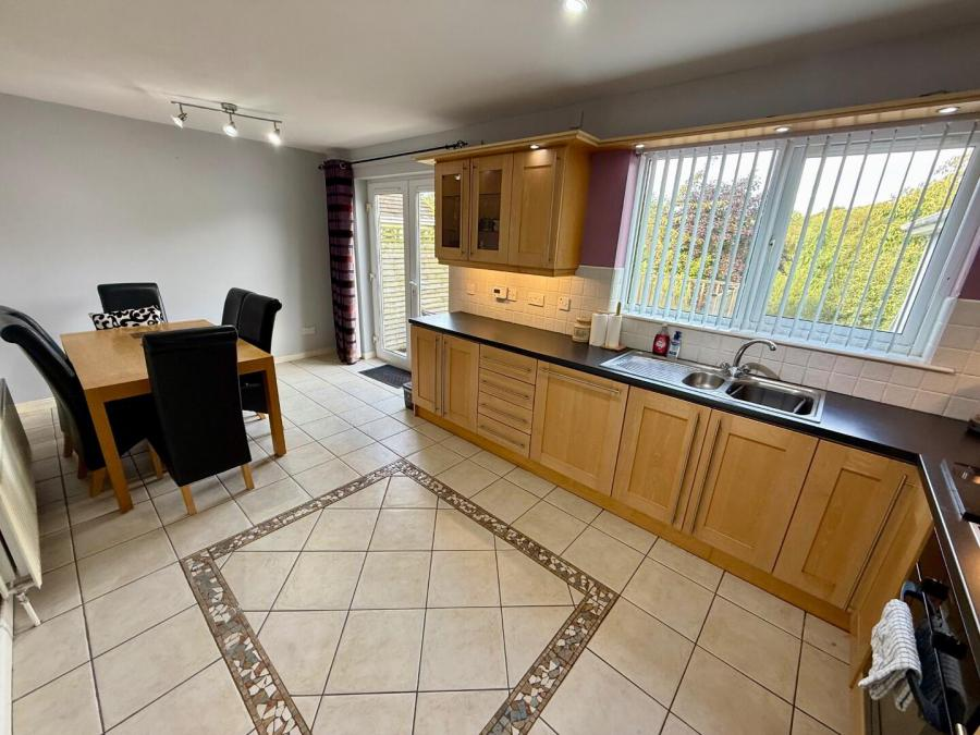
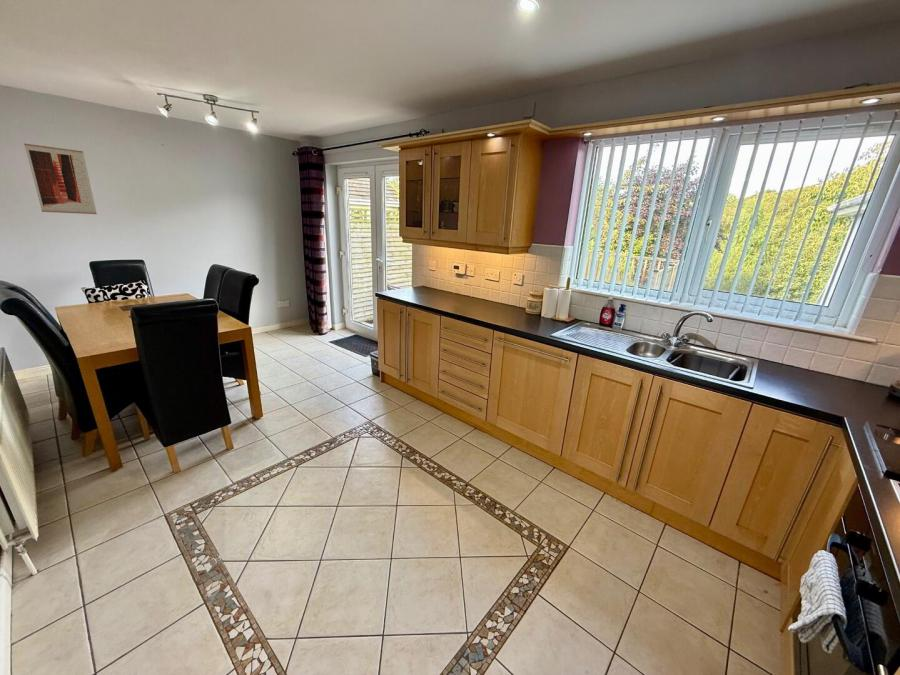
+ wall art [23,142,98,215]
